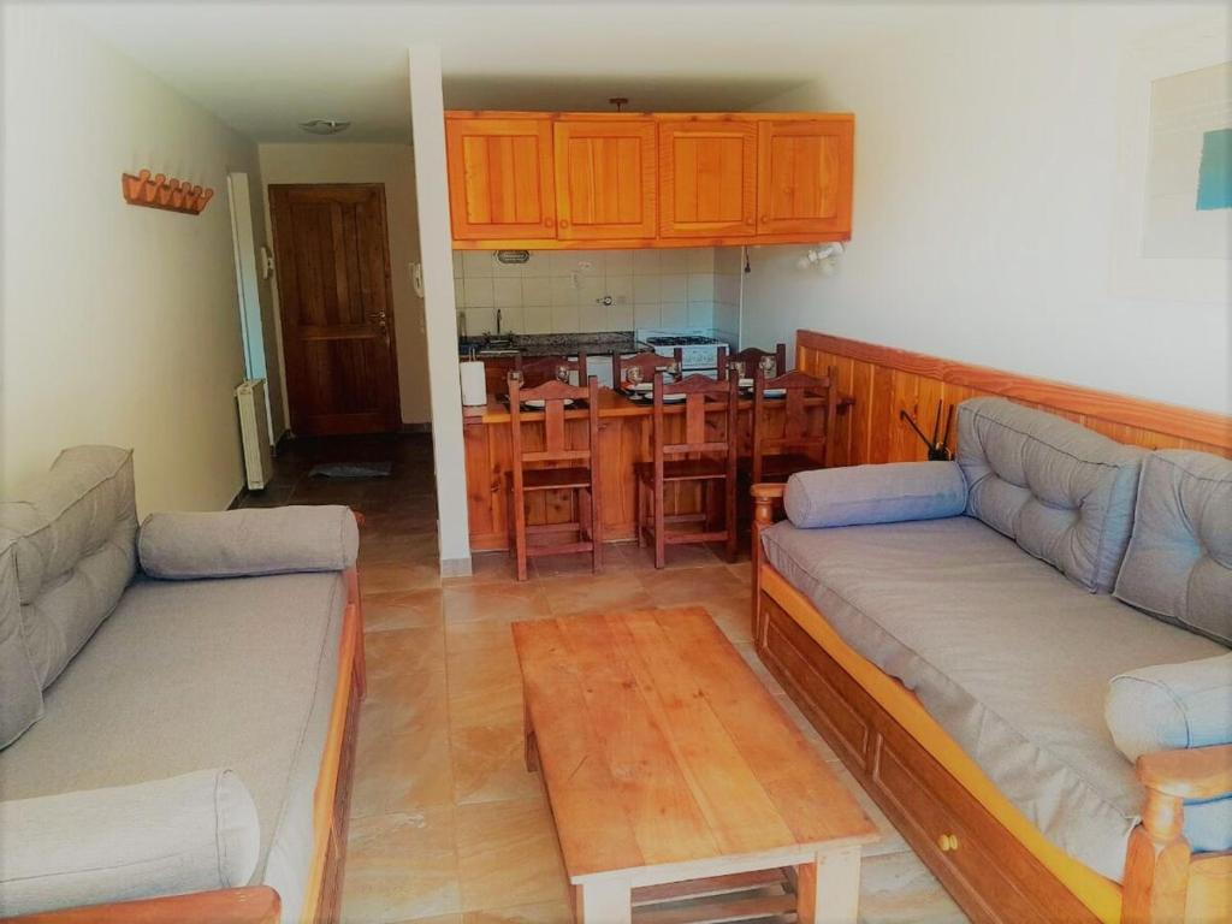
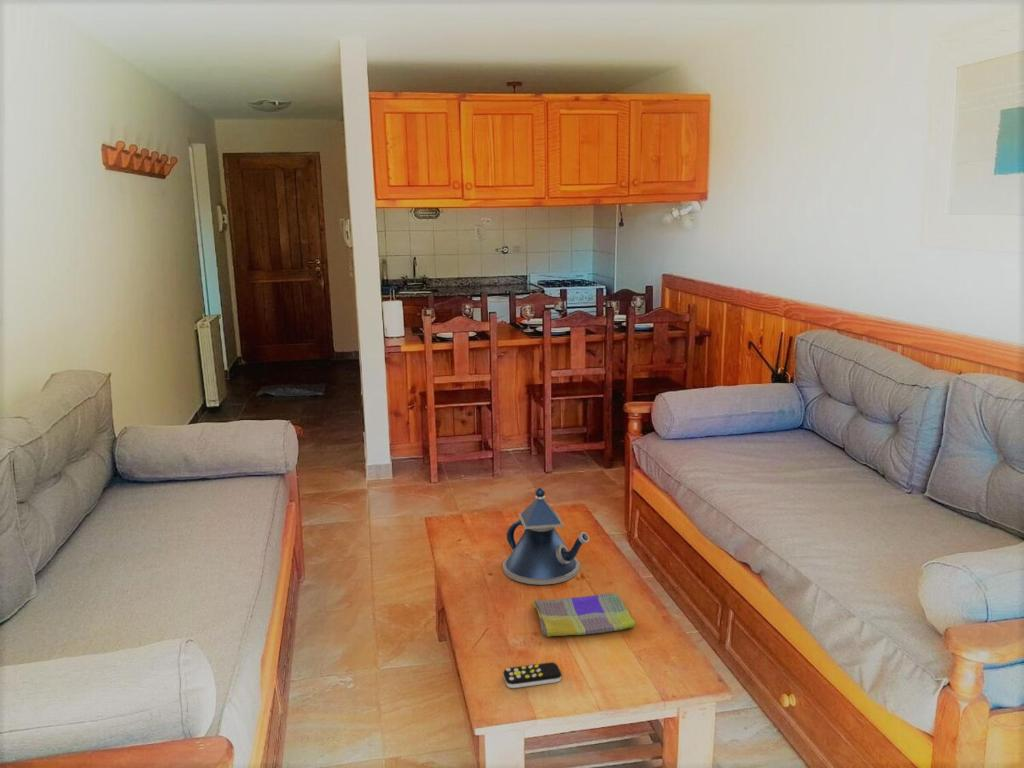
+ teapot [502,487,590,586]
+ dish towel [531,592,637,638]
+ remote control [502,661,563,689]
